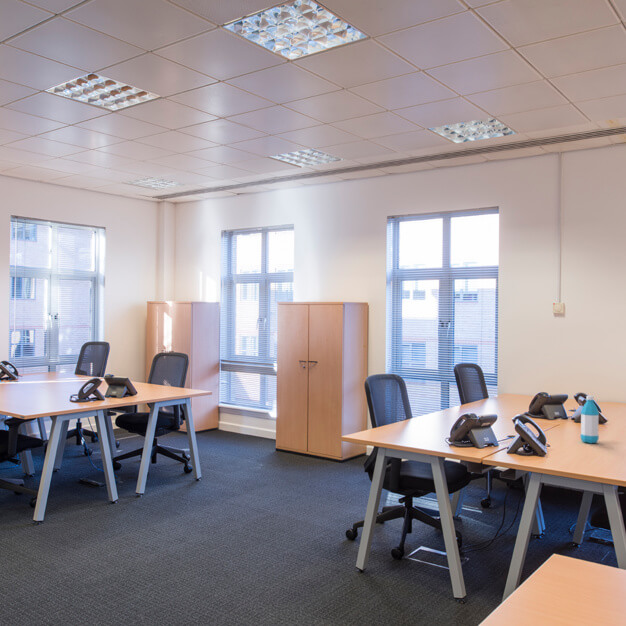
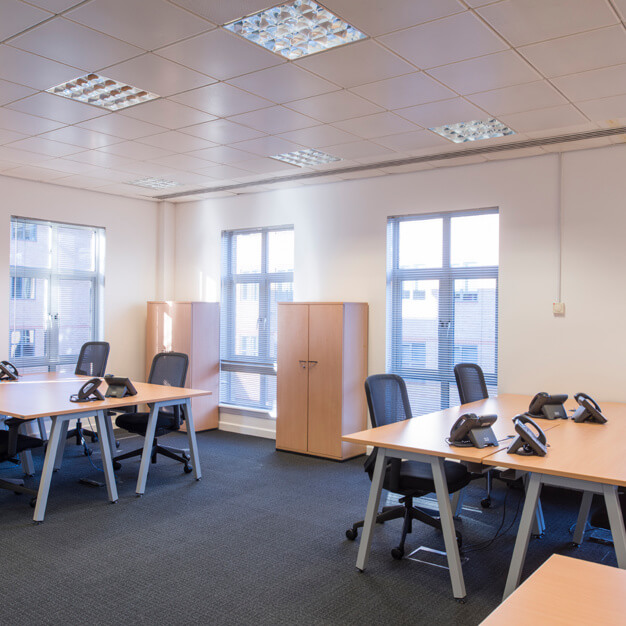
- water bottle [580,395,600,444]
